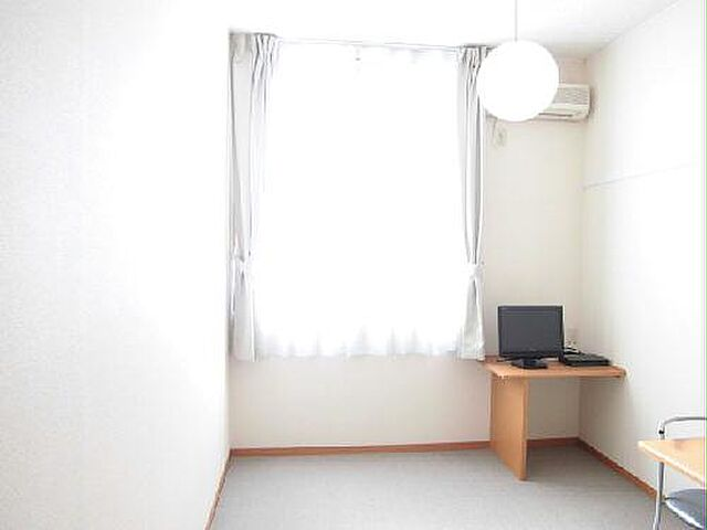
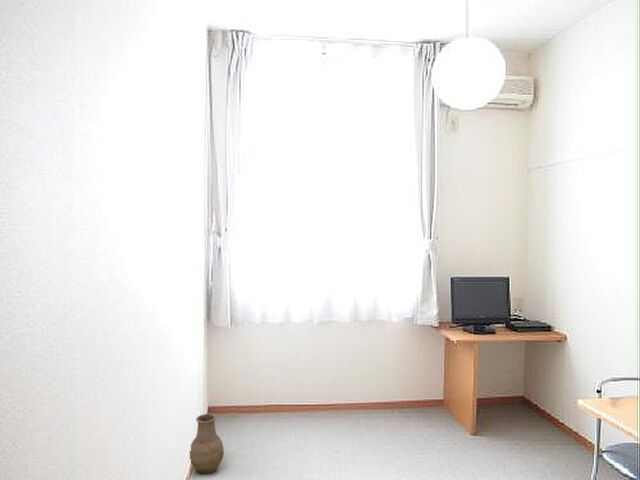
+ vase [189,413,225,475]
